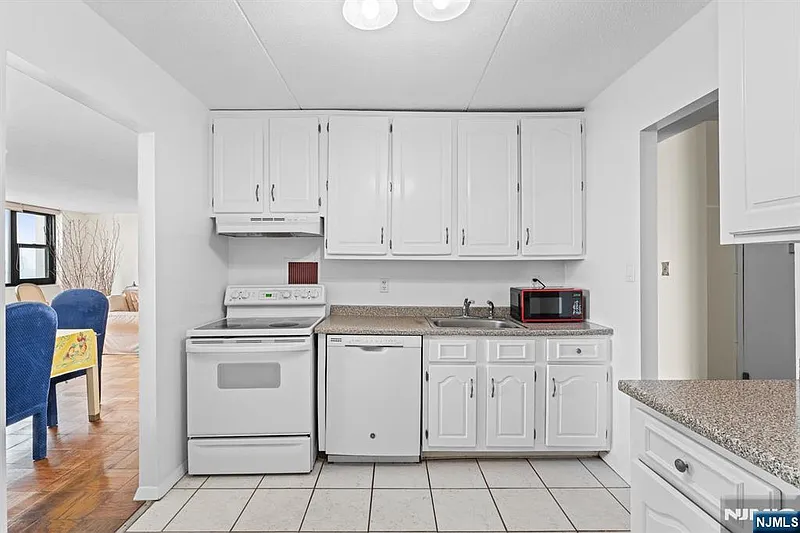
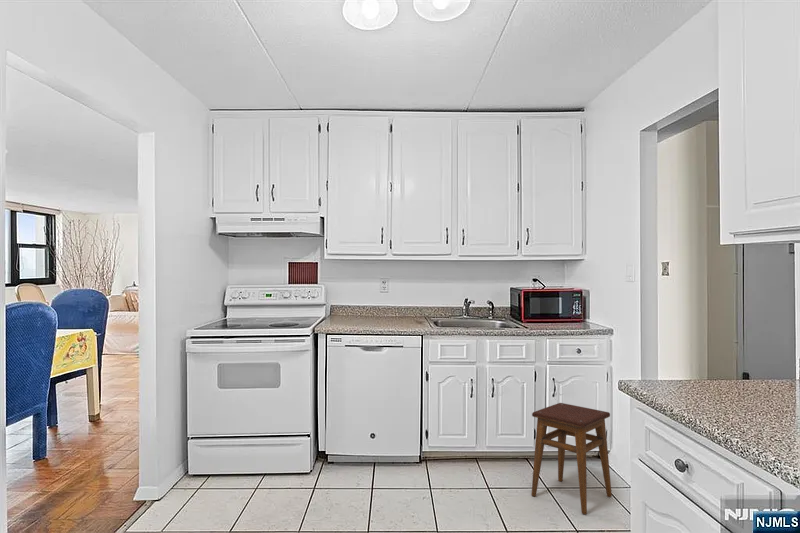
+ stool [530,402,613,515]
